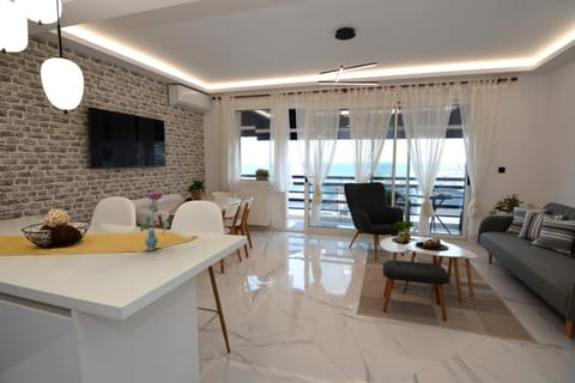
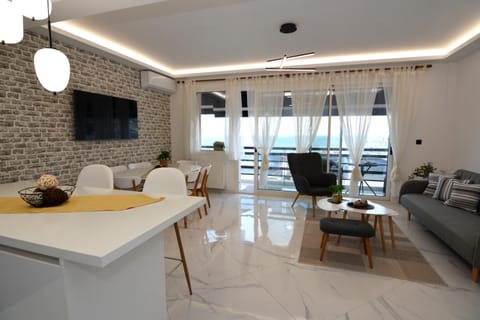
- vase [139,192,174,251]
